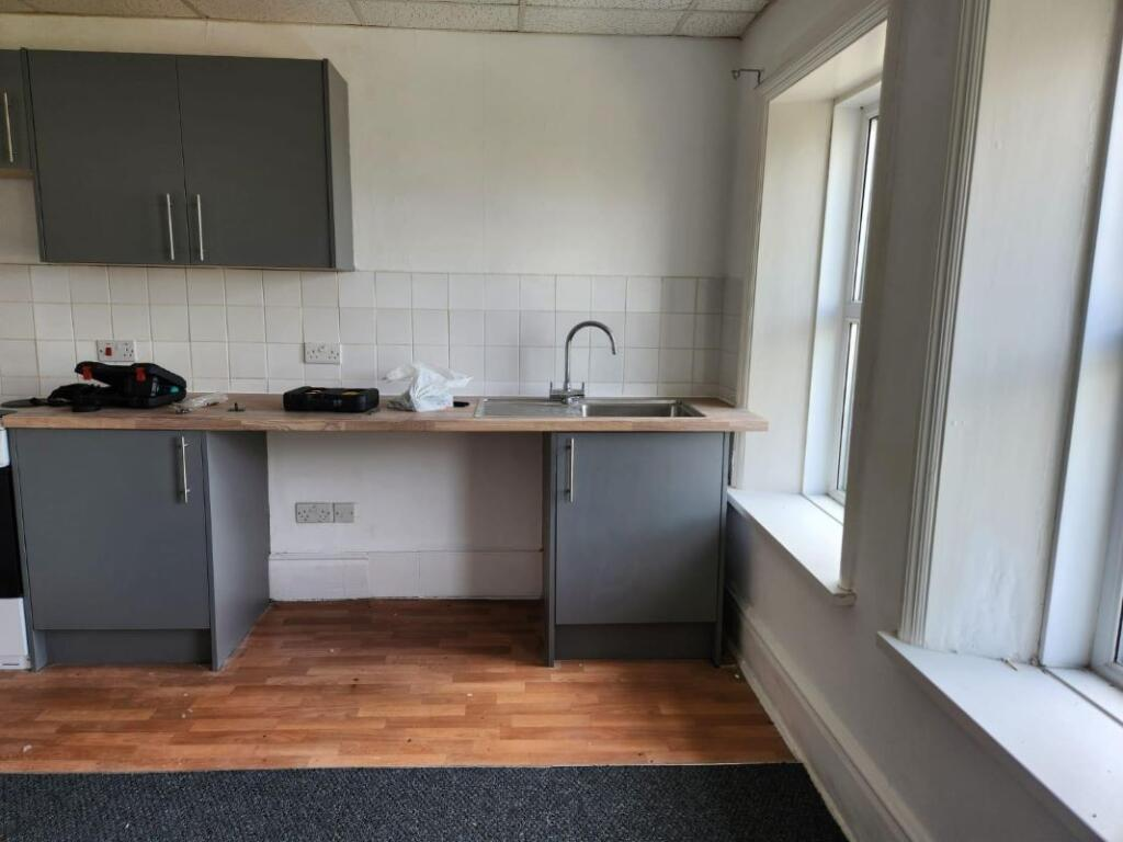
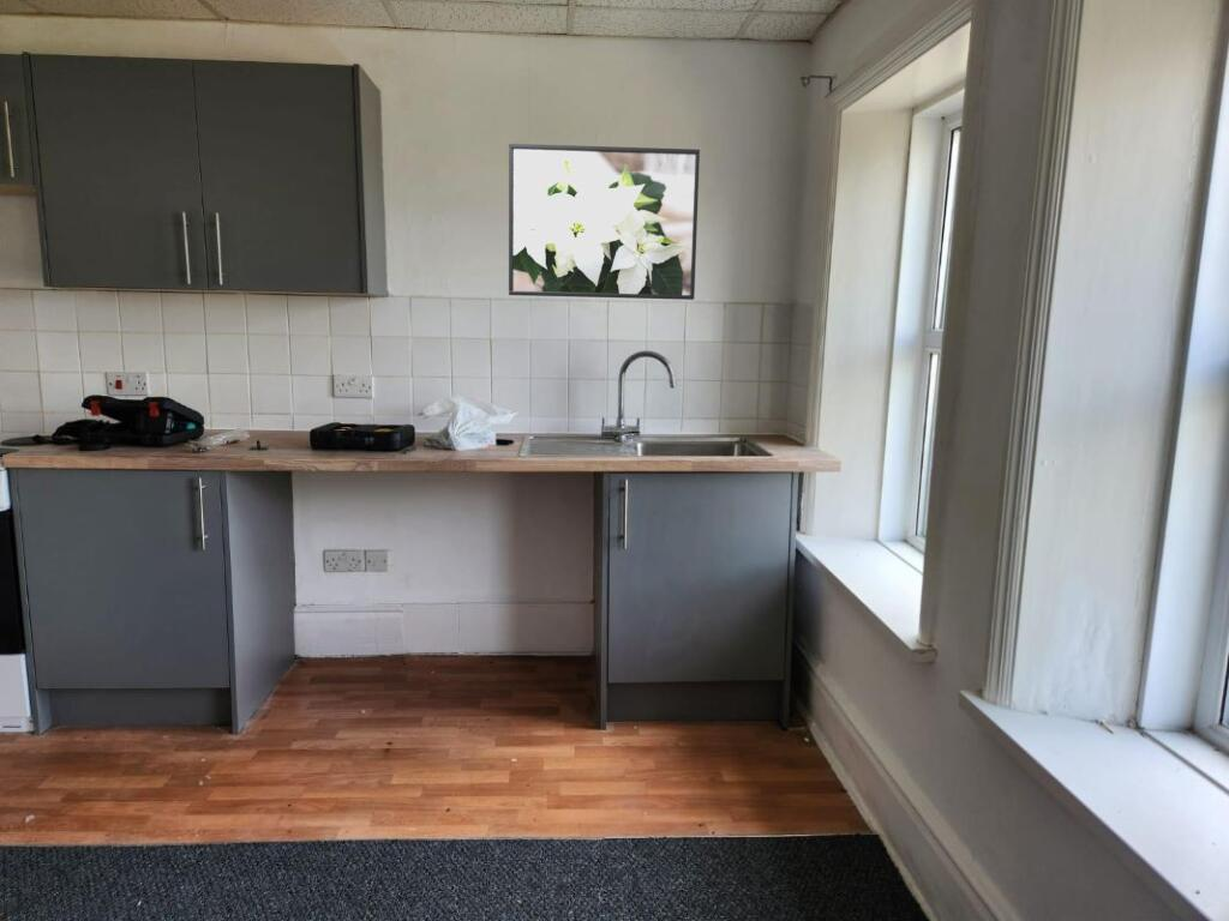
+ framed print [508,143,701,301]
